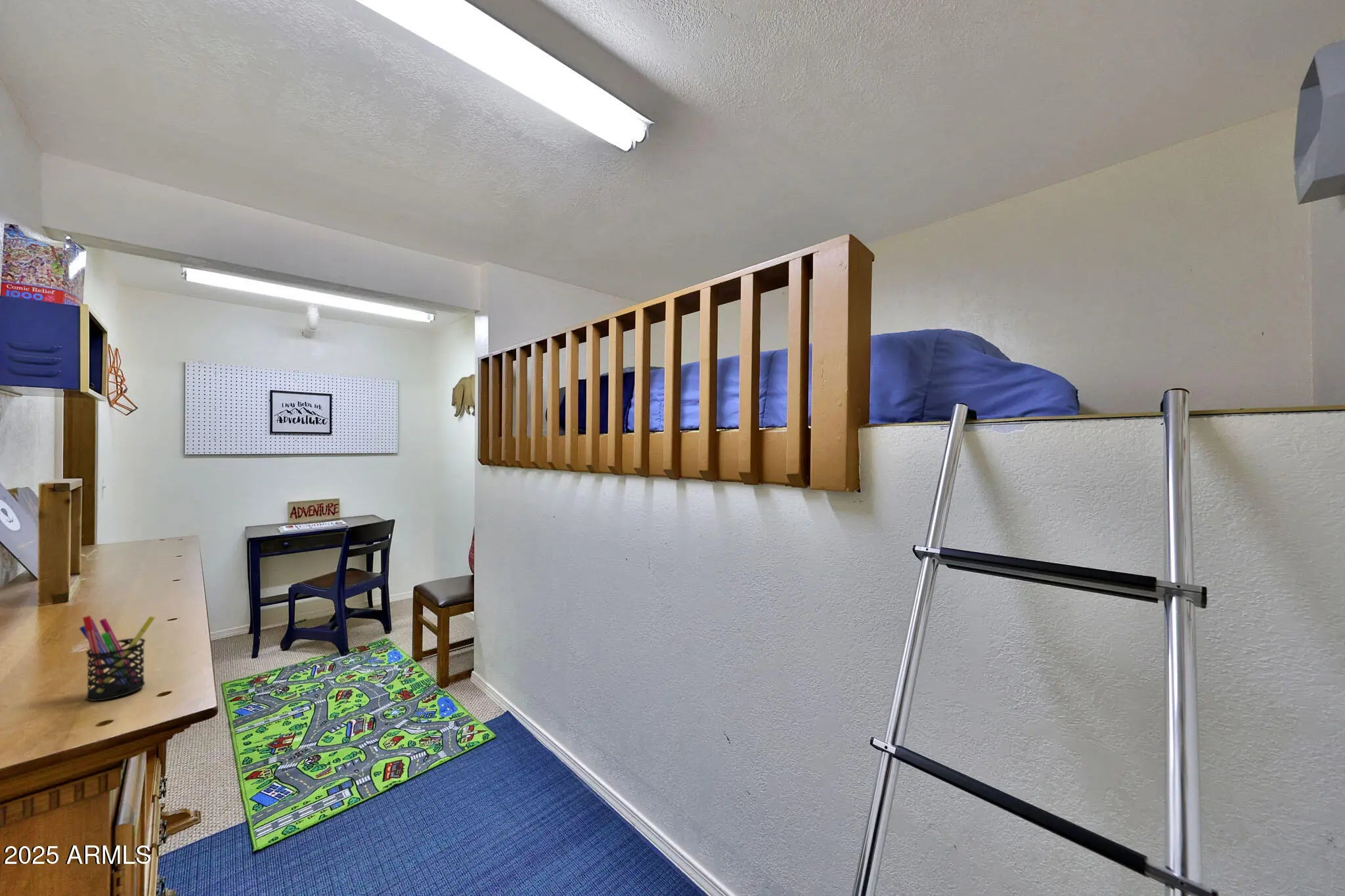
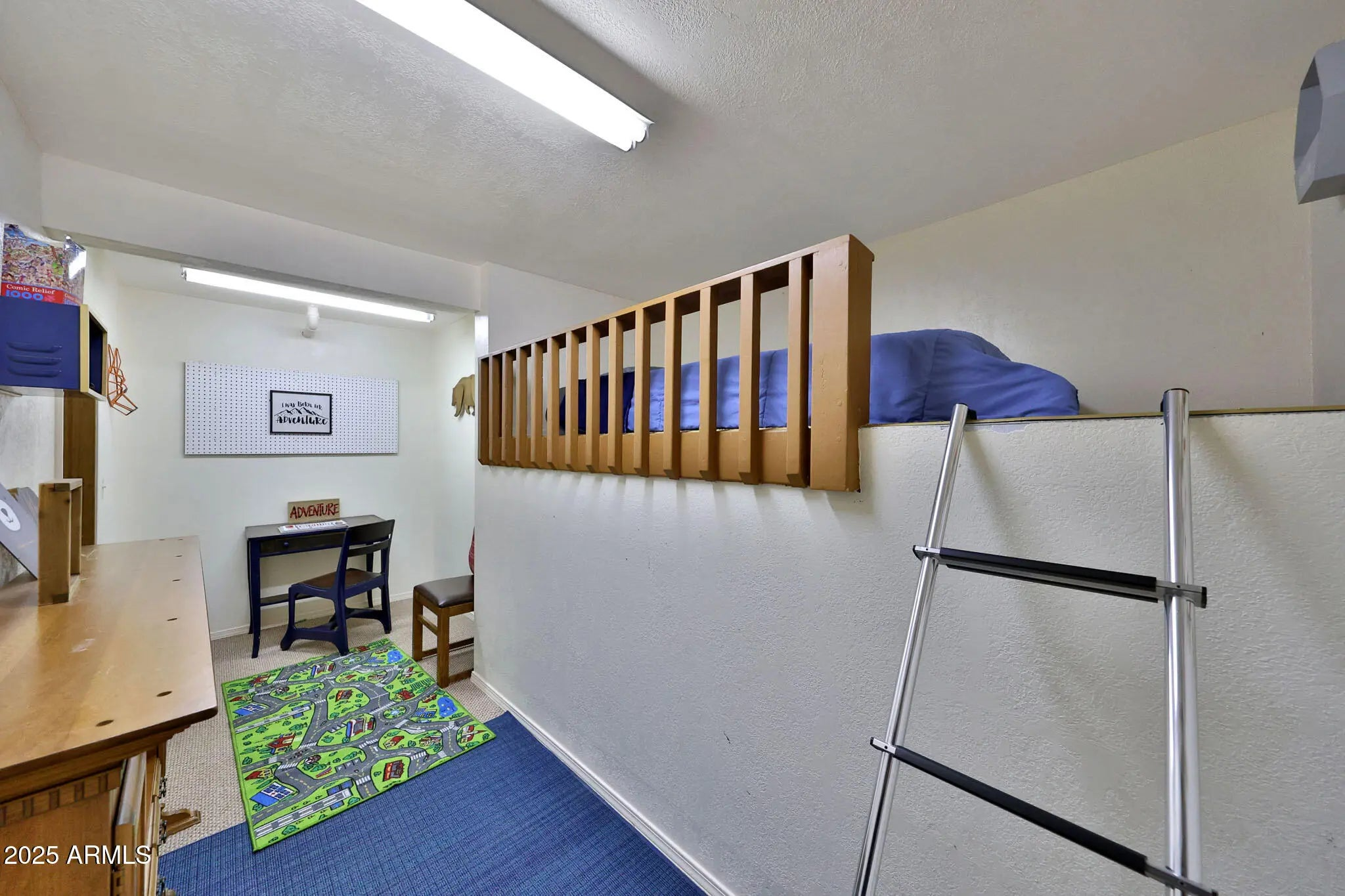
- pen holder [79,615,156,702]
